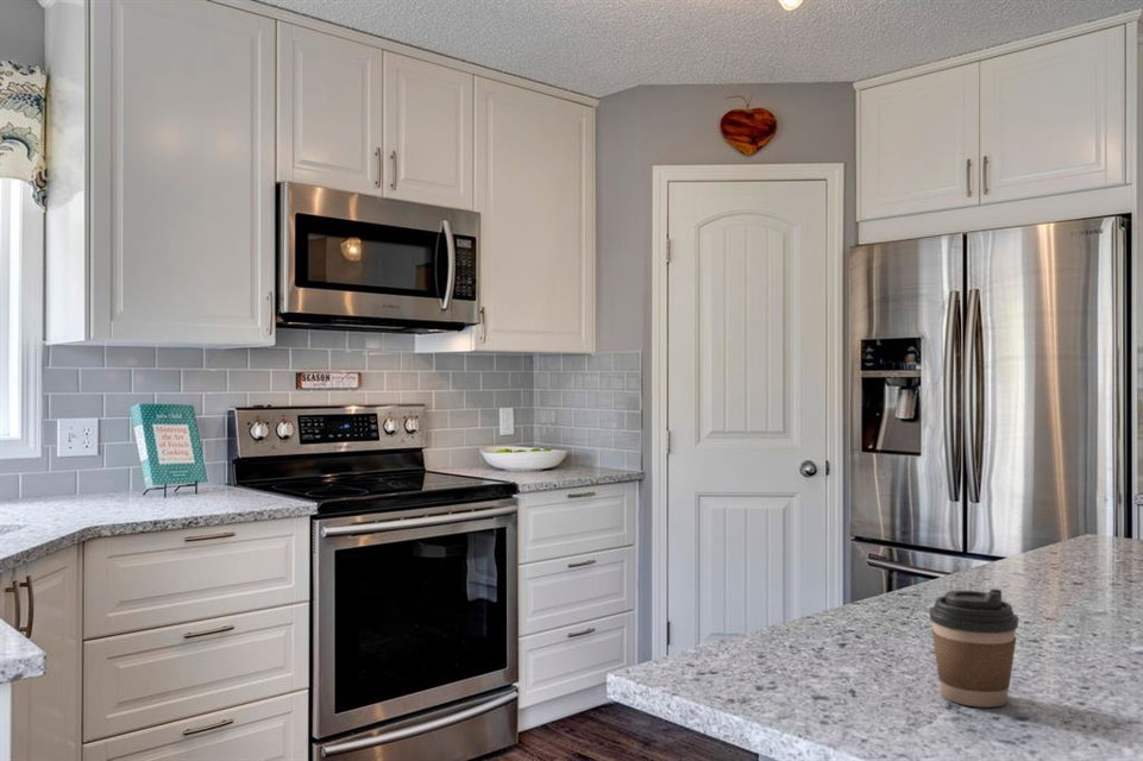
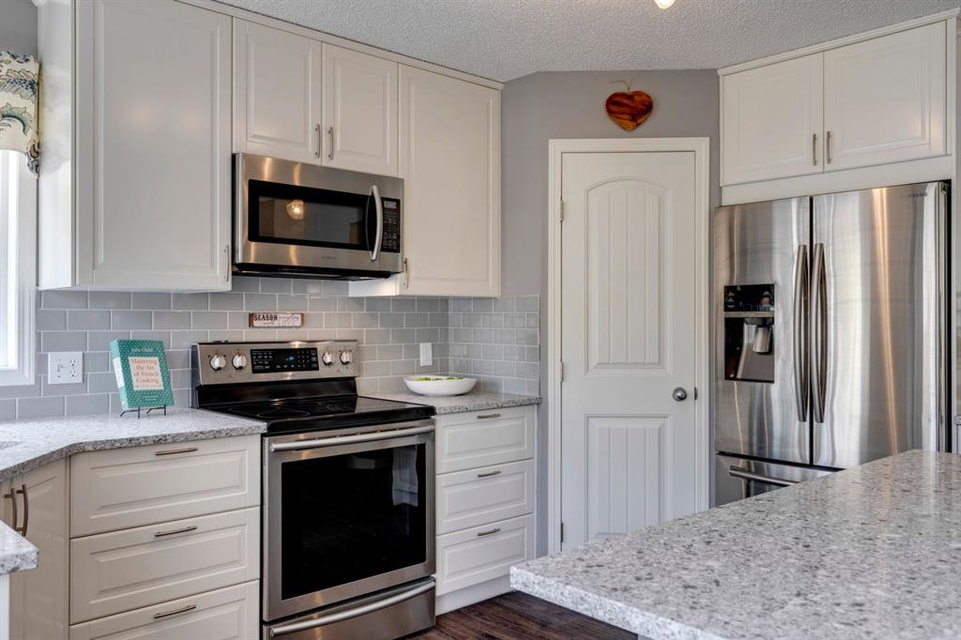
- coffee cup [928,587,1019,709]
